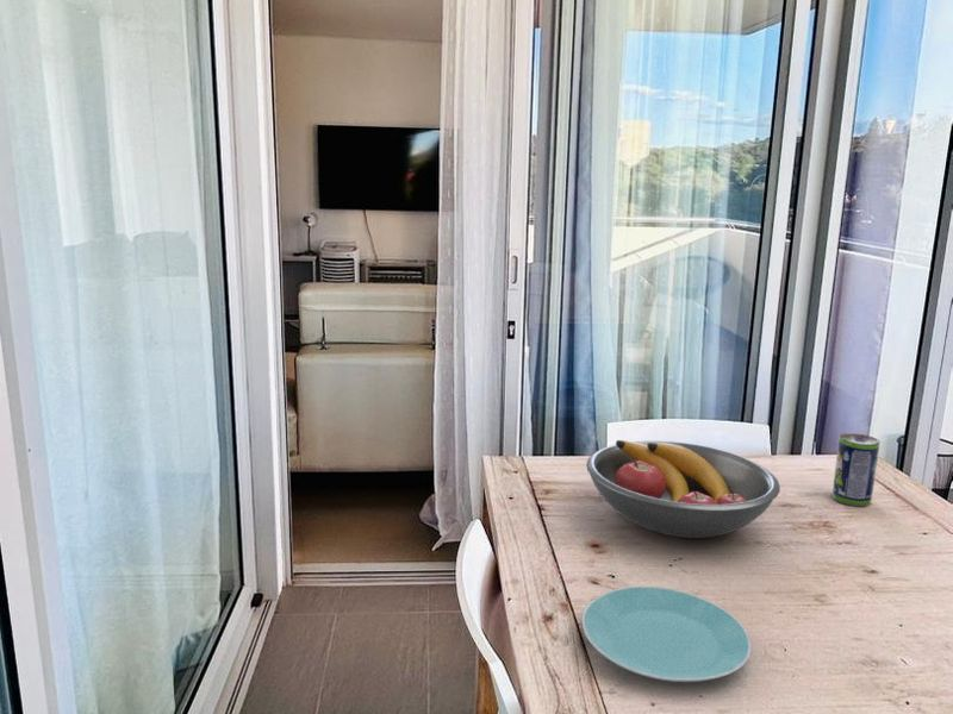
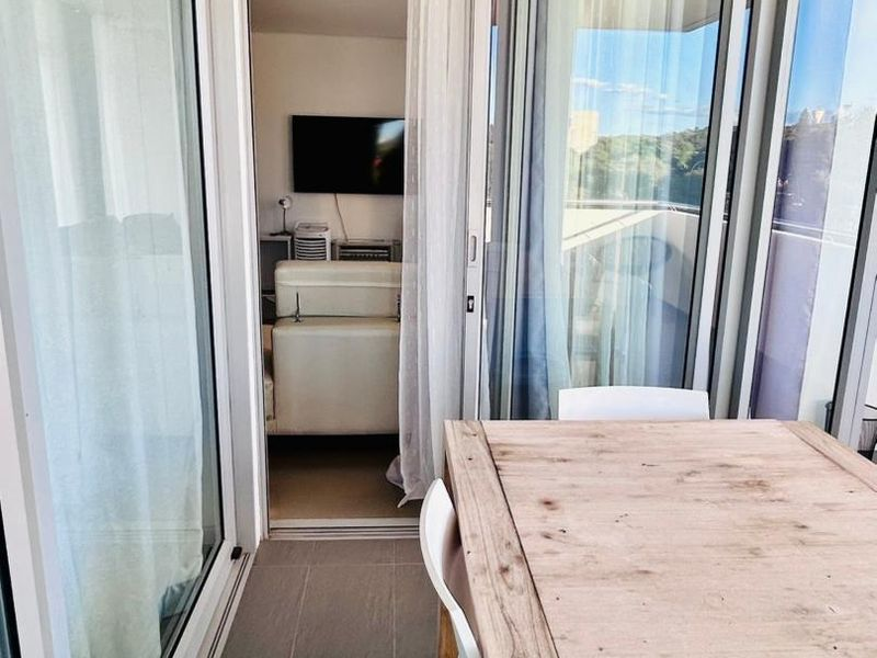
- plate [580,585,753,683]
- fruit bowl [585,439,781,539]
- beverage can [831,432,882,507]
